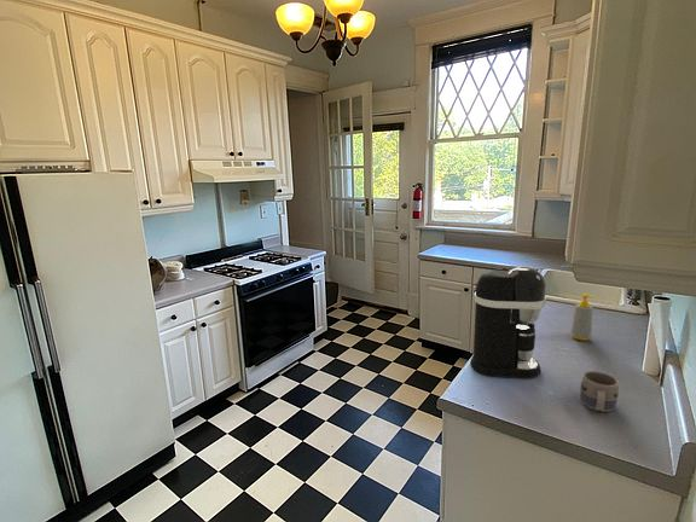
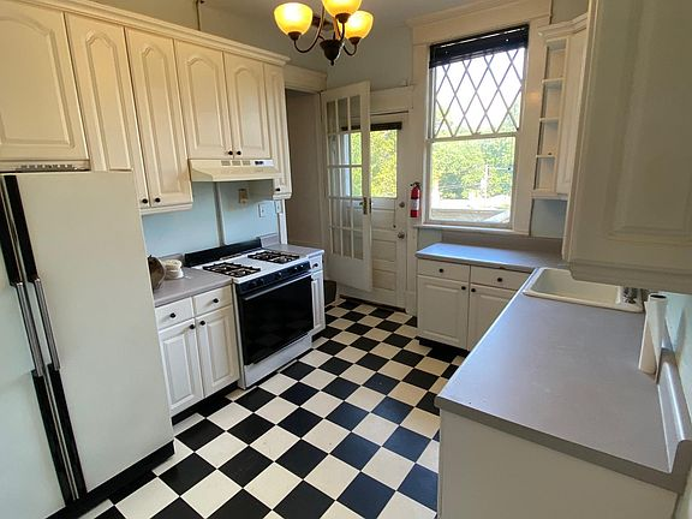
- soap bottle [569,291,594,342]
- mug [579,370,620,413]
- coffee maker [469,266,547,379]
